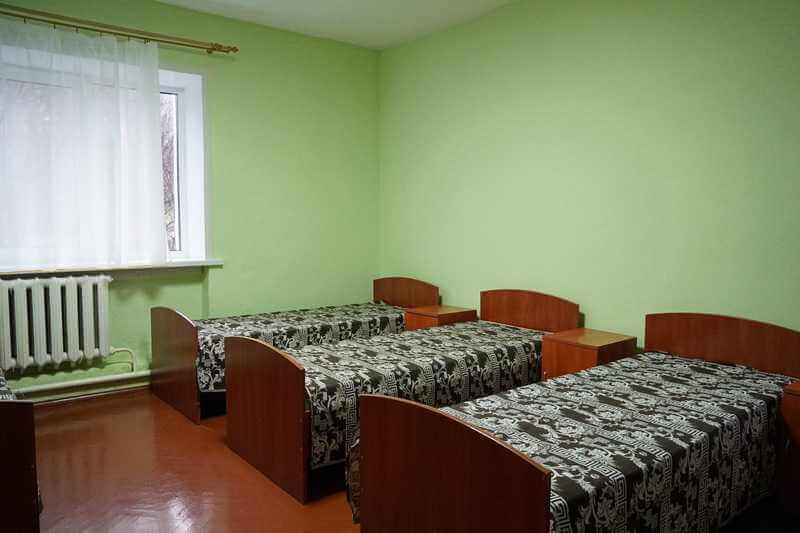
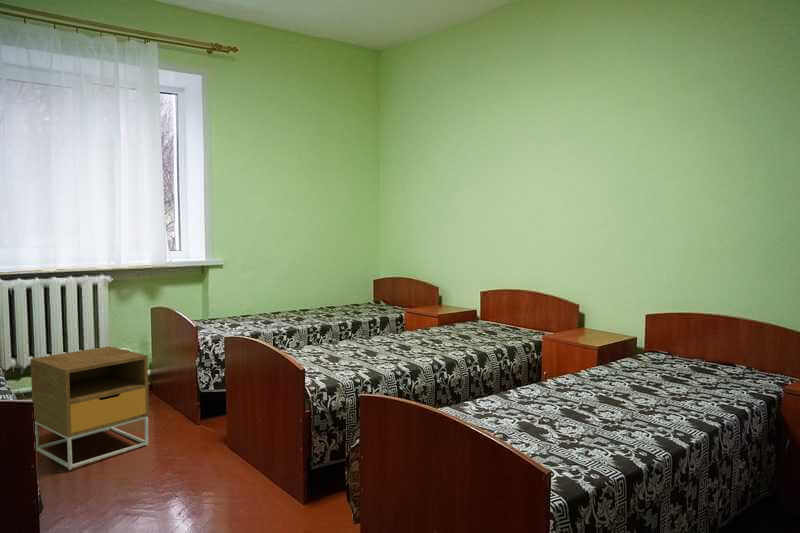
+ nightstand [30,345,150,471]
